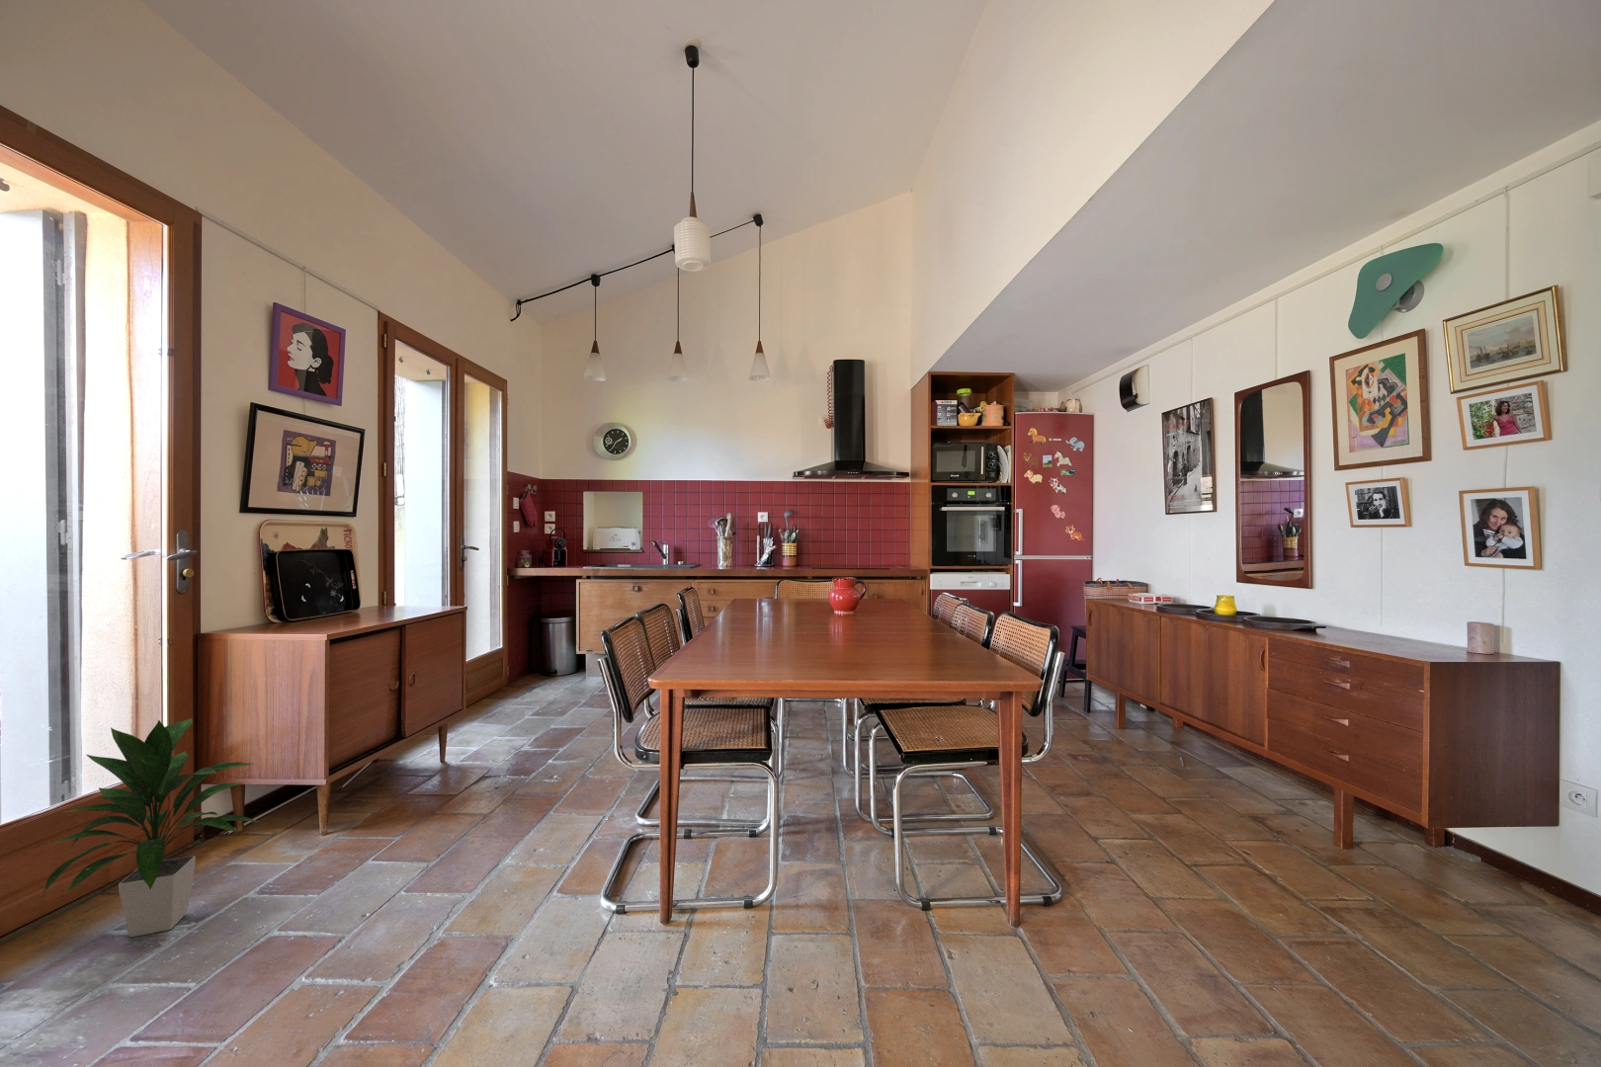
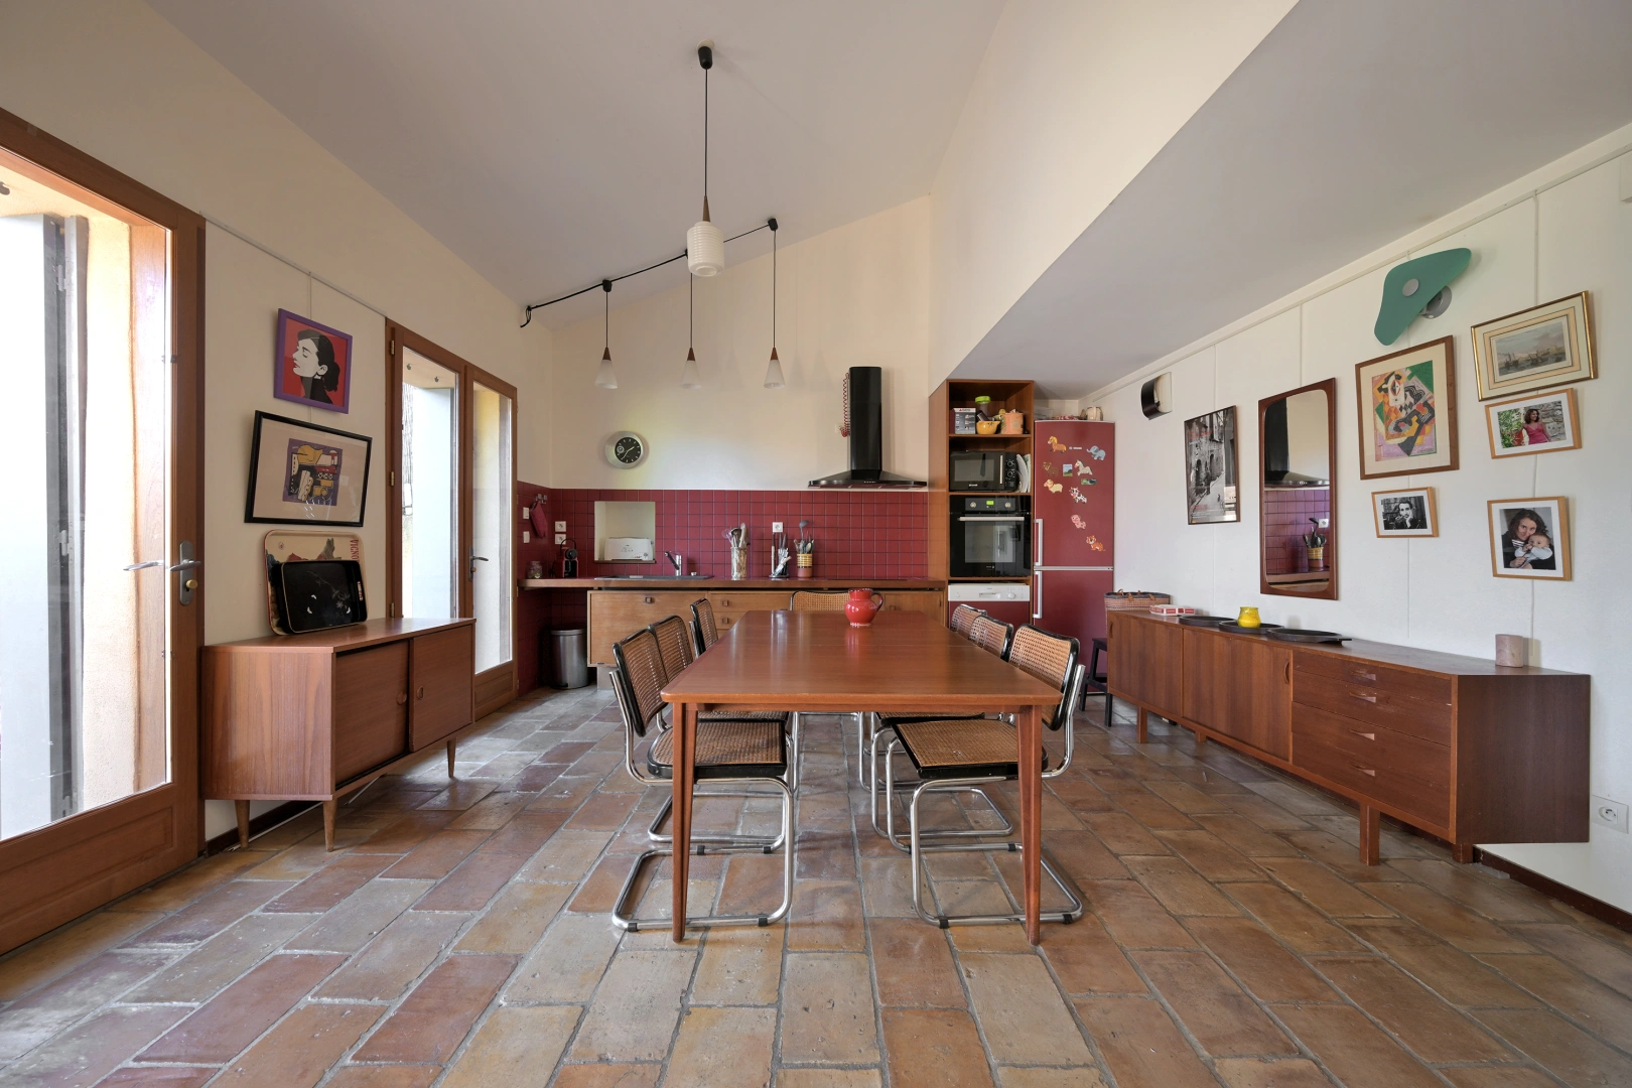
- indoor plant [43,717,261,937]
